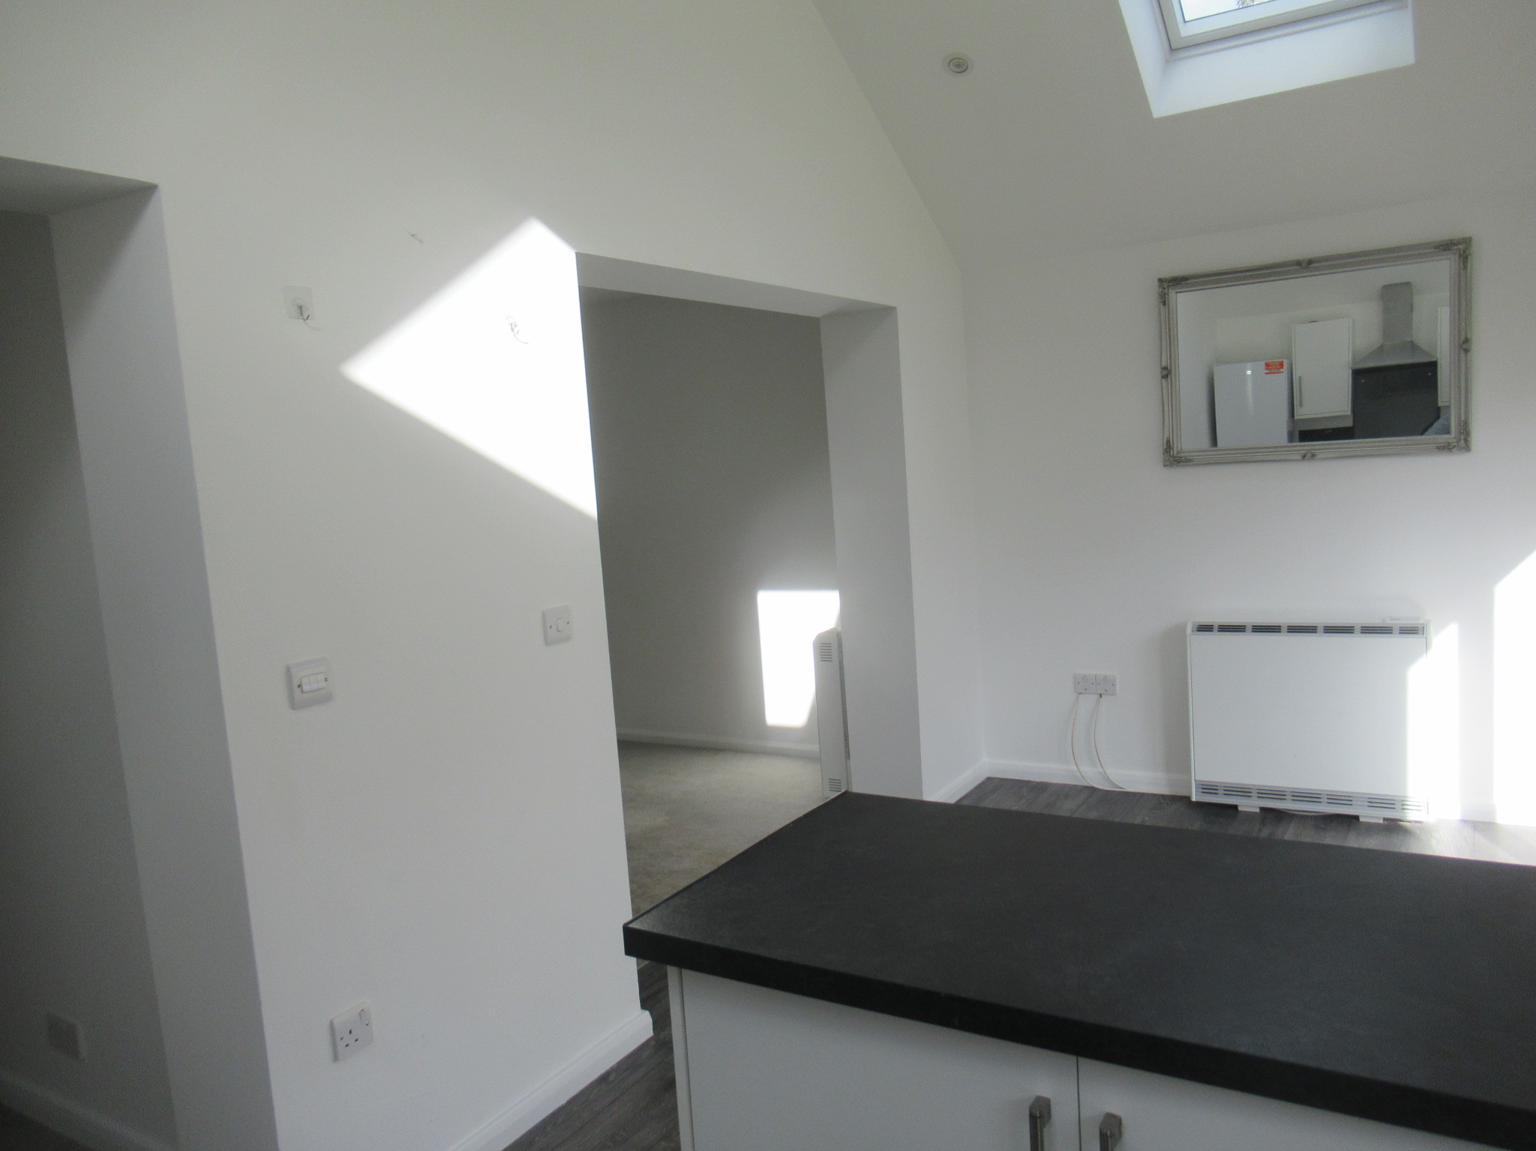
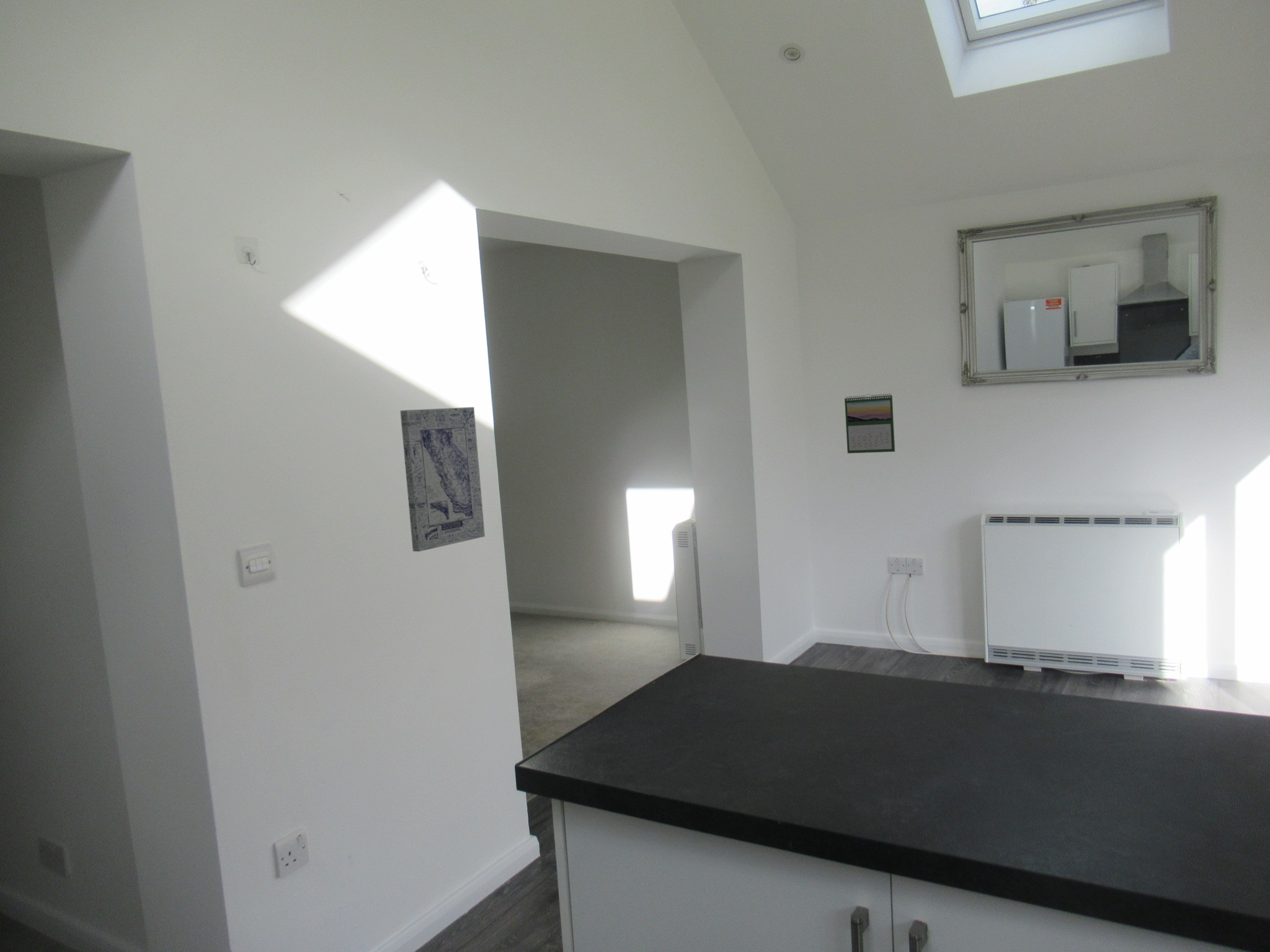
+ wall art [399,407,486,552]
+ calendar [844,393,895,454]
